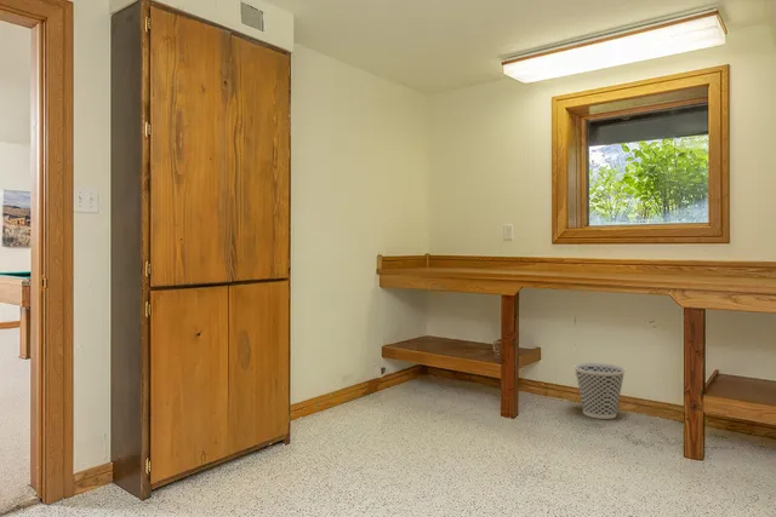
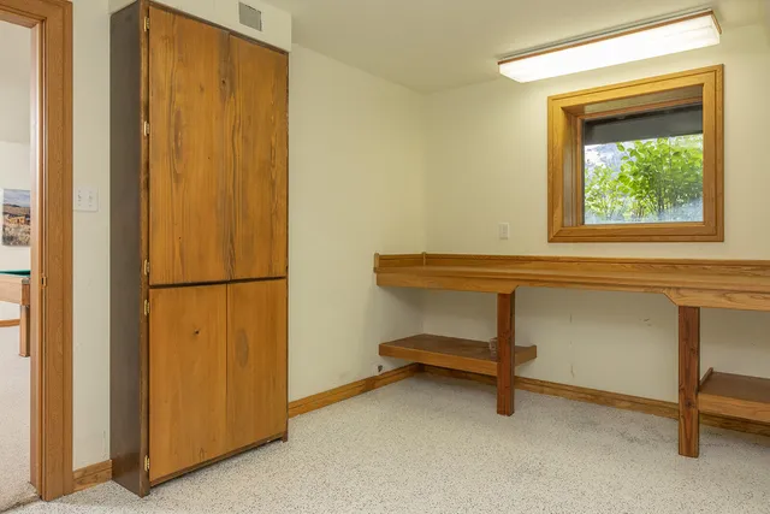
- wastebasket [574,362,627,420]
